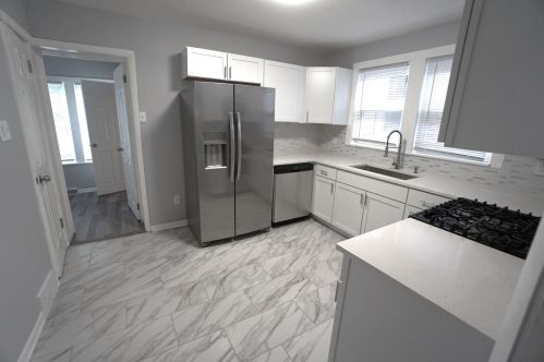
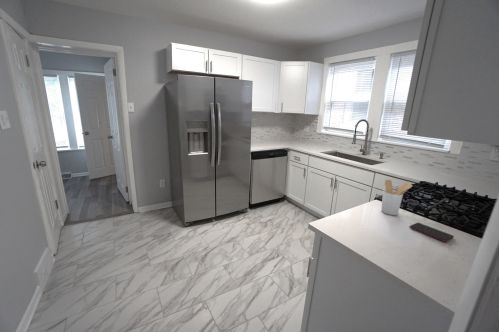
+ utensil holder [380,179,414,216]
+ smartphone [409,222,455,243]
